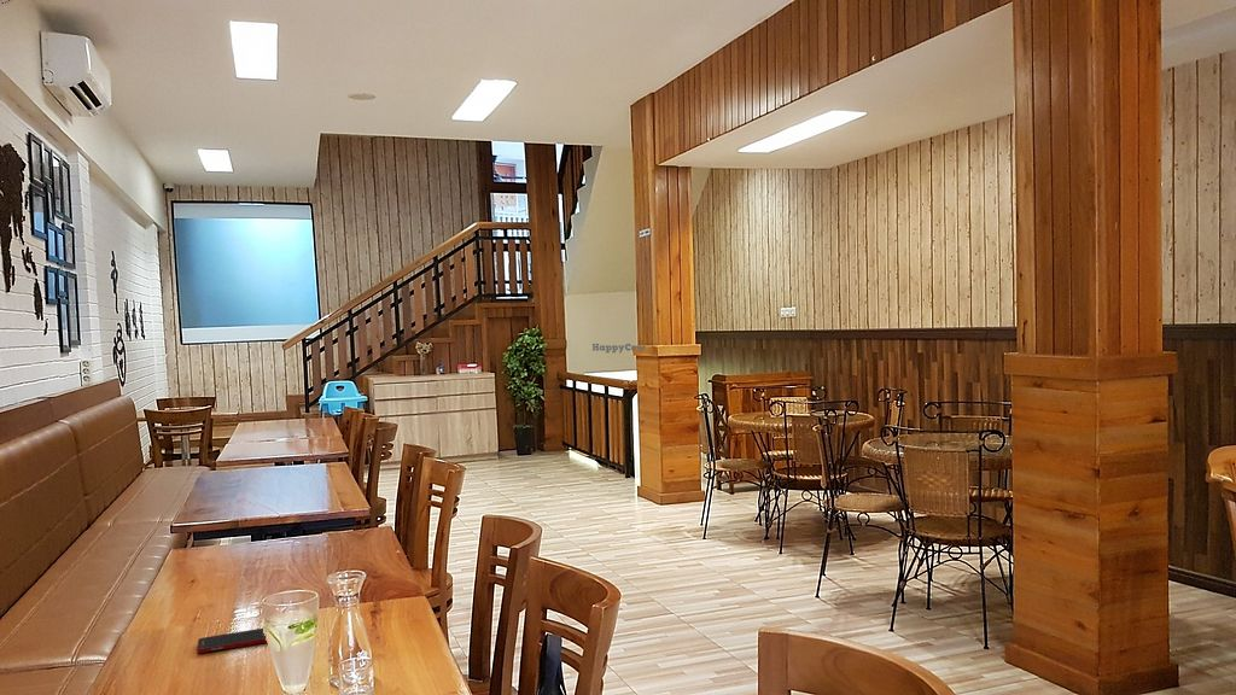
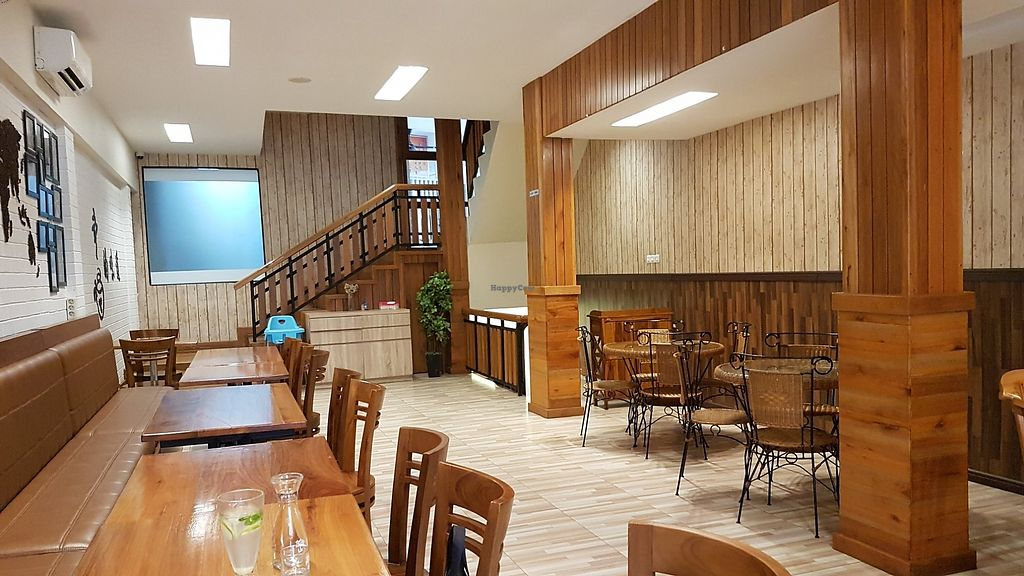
- cell phone [196,627,268,654]
